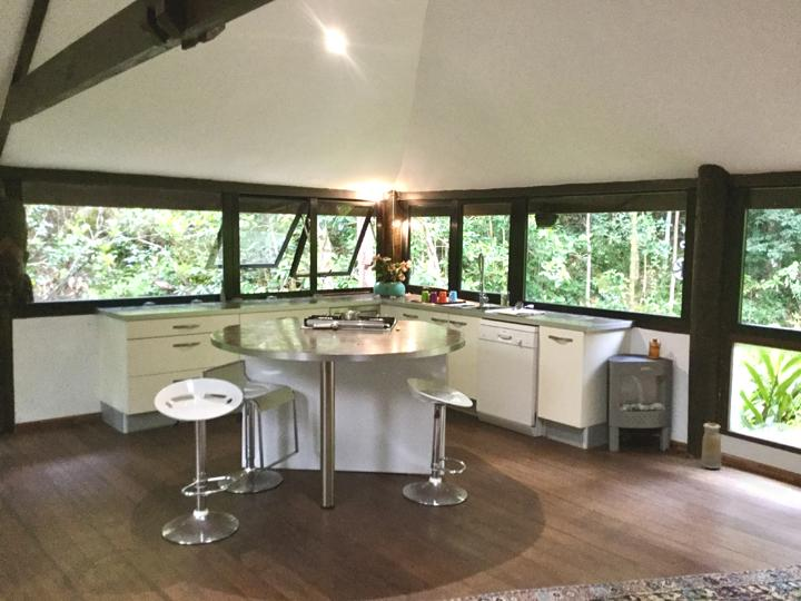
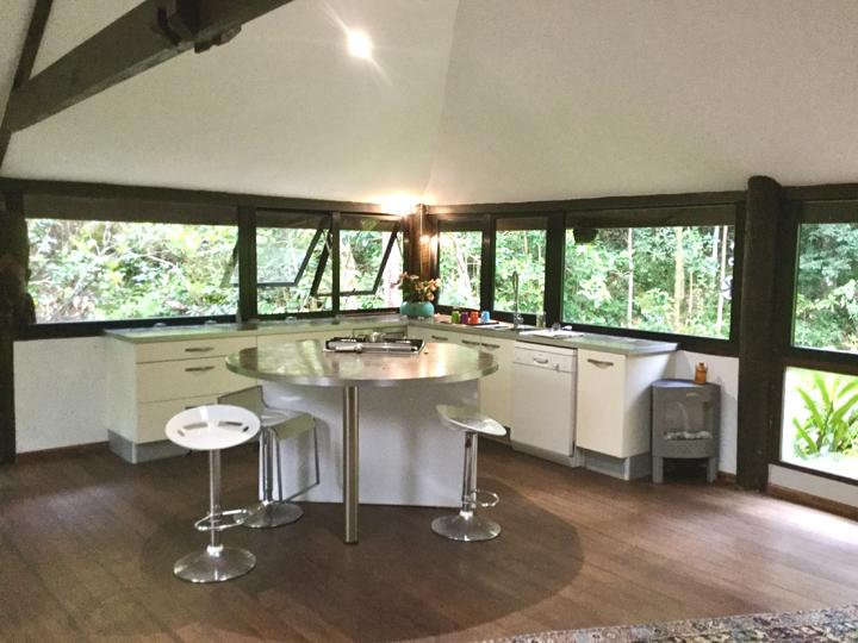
- vase [701,422,722,470]
